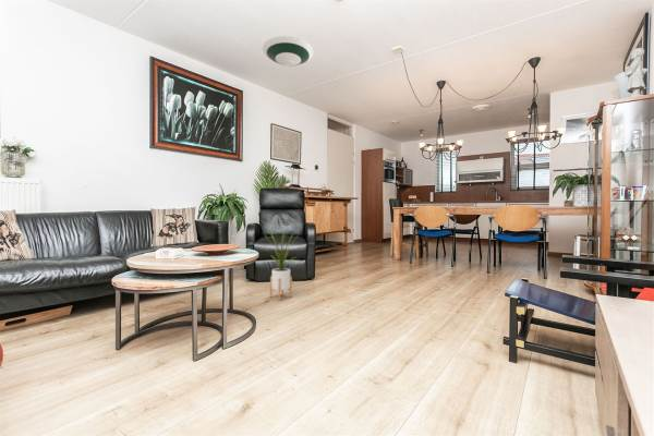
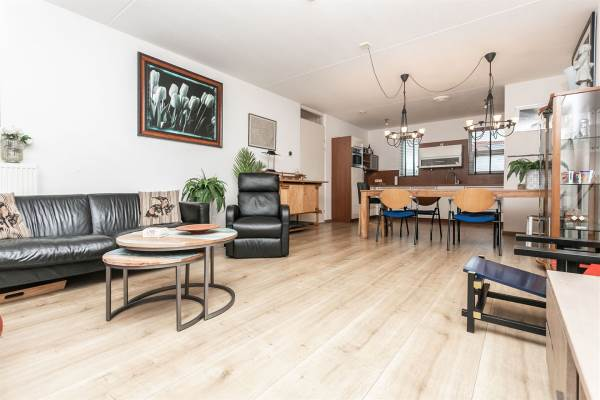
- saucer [262,35,314,68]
- house plant [262,226,301,301]
